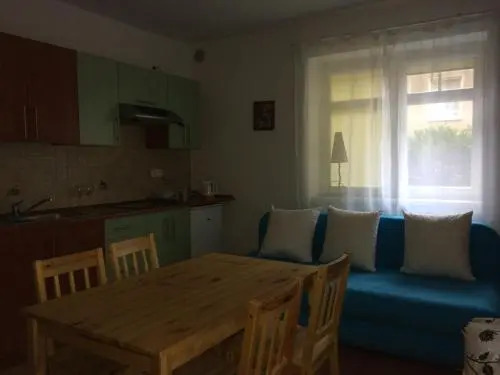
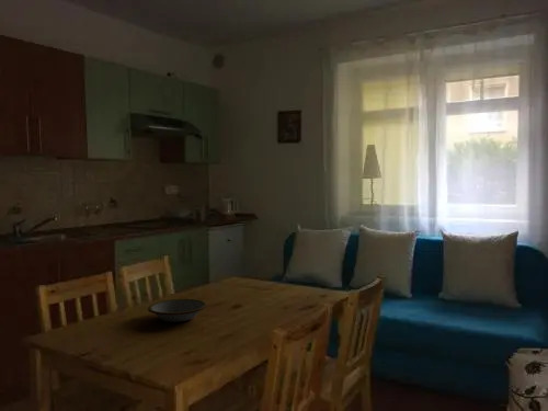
+ bowl [147,298,208,323]
